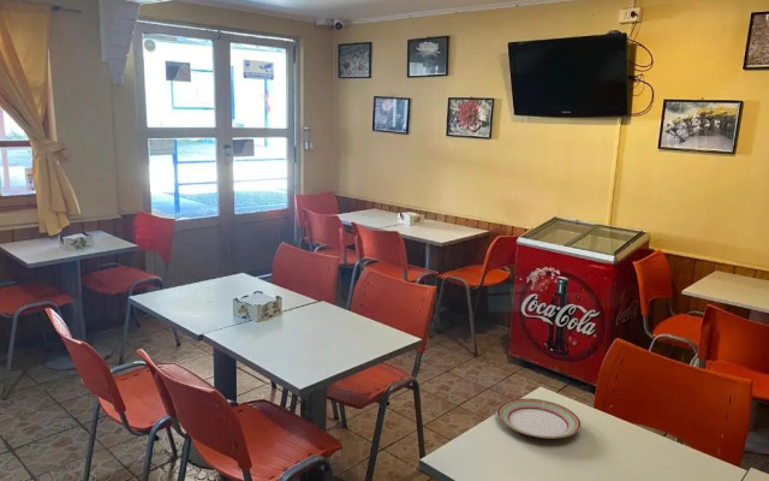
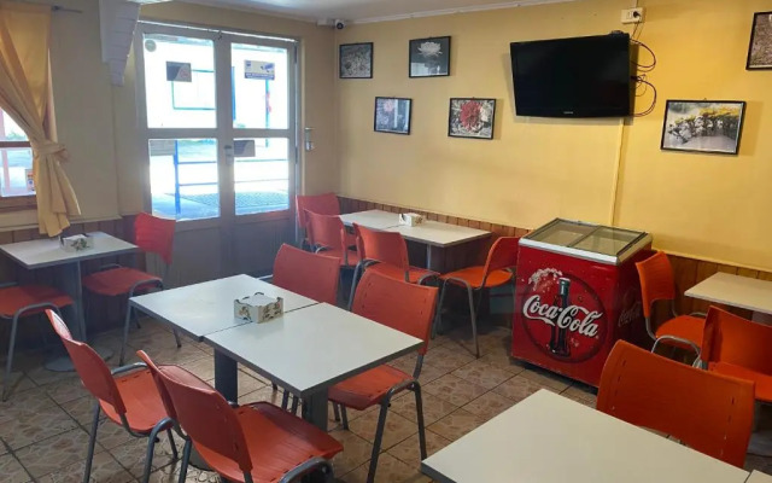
- plate [496,398,582,439]
